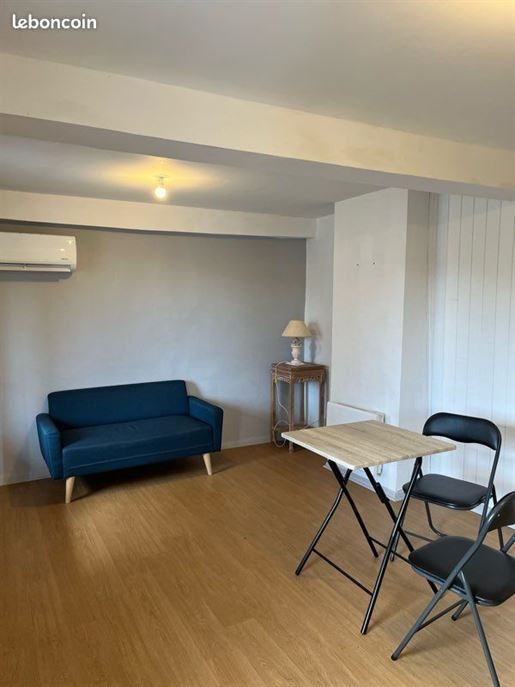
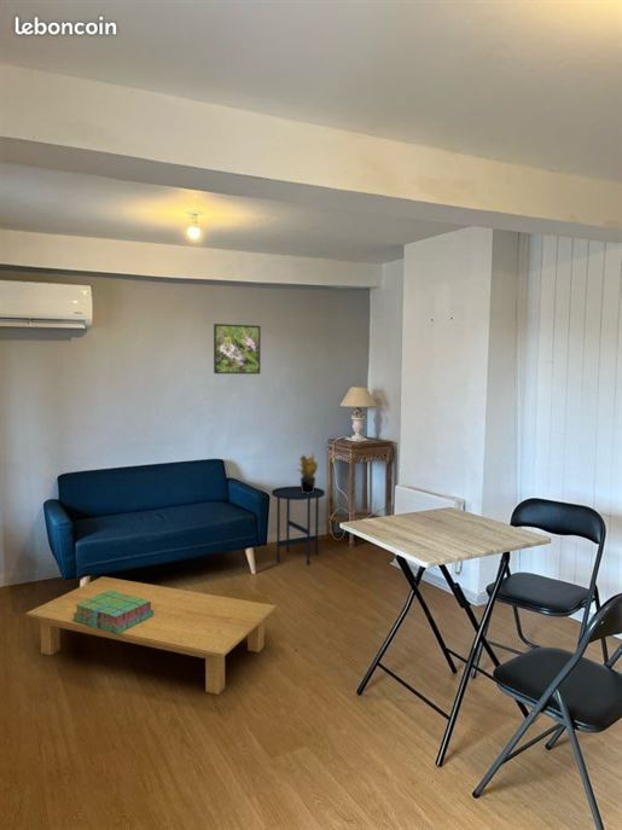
+ stack of books [72,591,153,634]
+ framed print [213,323,262,375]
+ side table [271,484,326,567]
+ coffee table [24,575,278,696]
+ potted plant [295,452,319,494]
